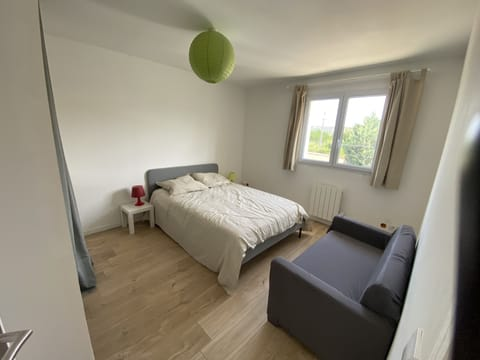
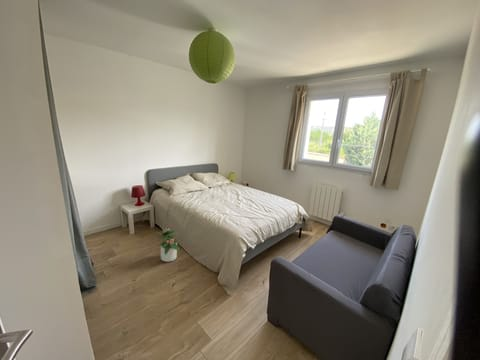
+ potted plant [152,226,181,262]
